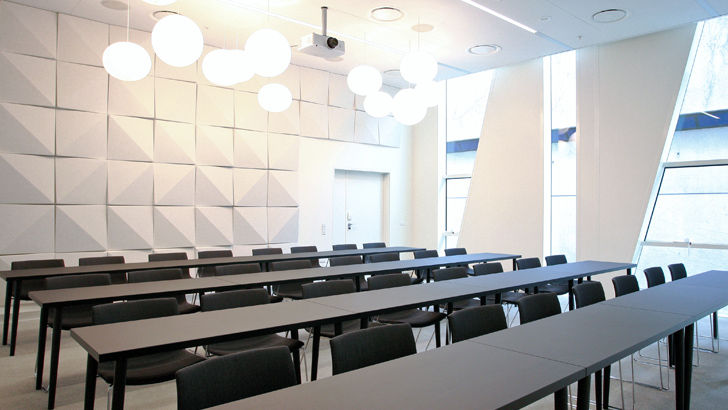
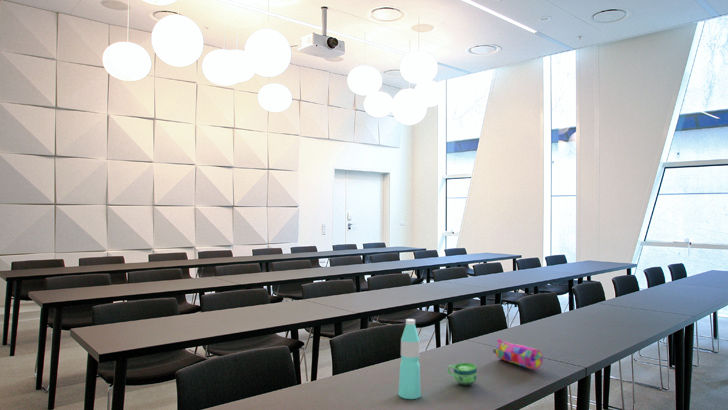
+ water bottle [397,318,422,400]
+ pencil case [492,338,544,370]
+ cup [446,362,478,386]
